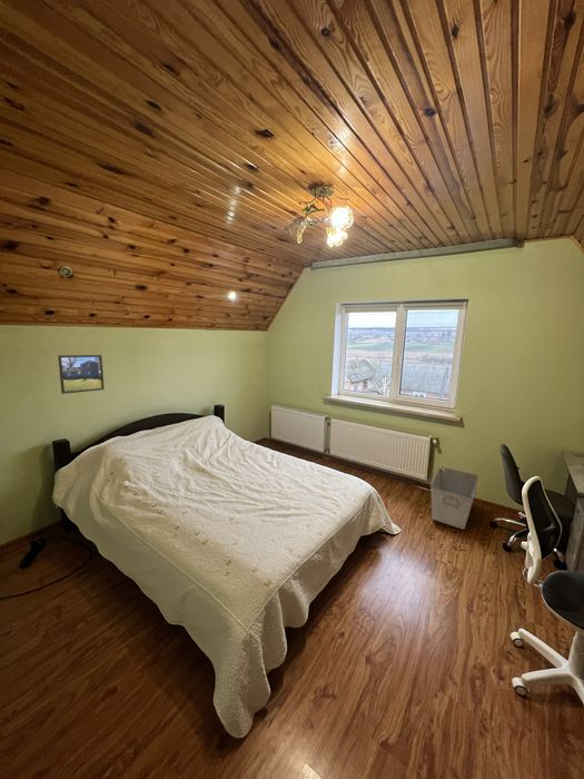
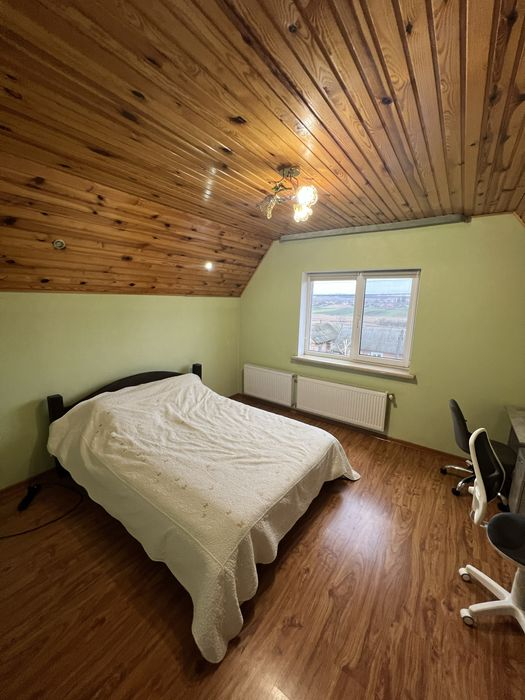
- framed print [57,354,106,395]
- storage bin [429,466,478,531]
